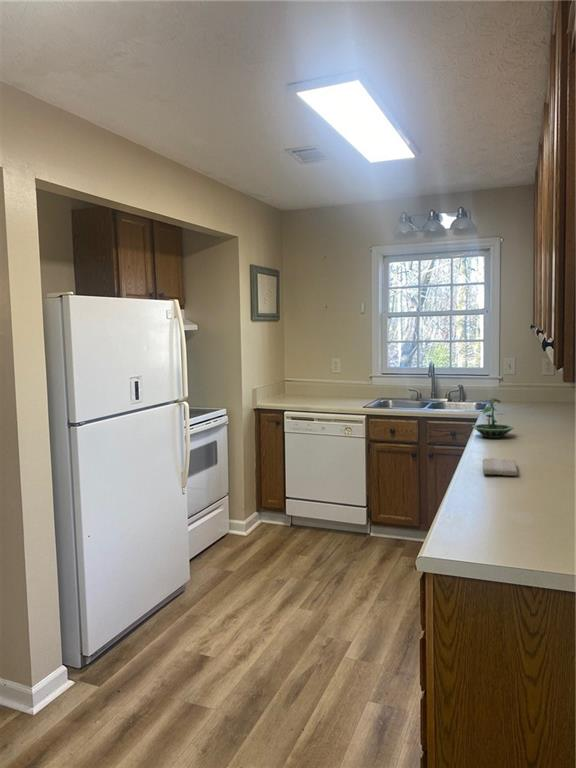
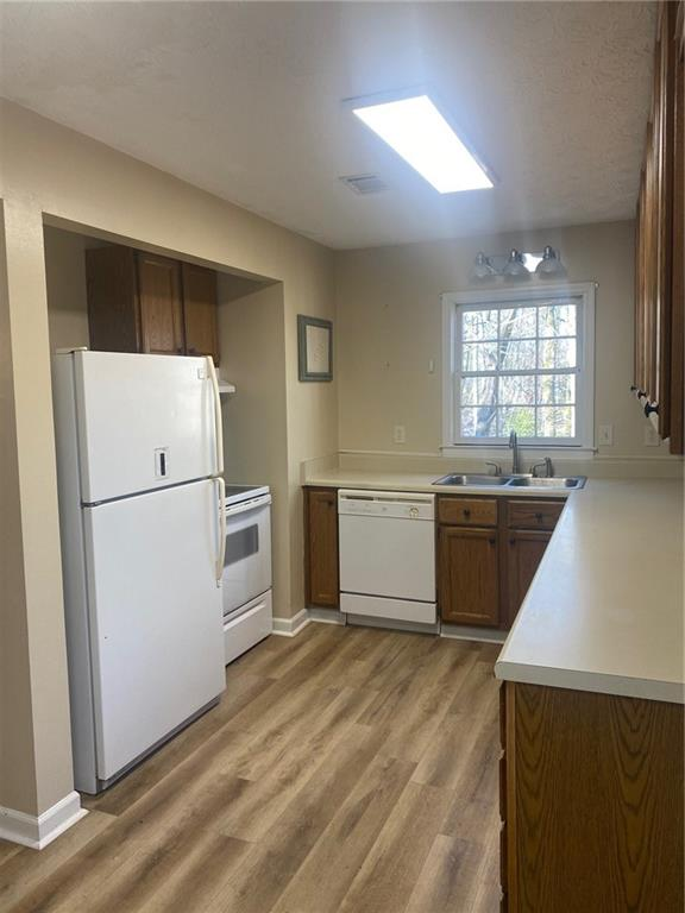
- terrarium [471,397,515,439]
- washcloth [481,457,519,477]
